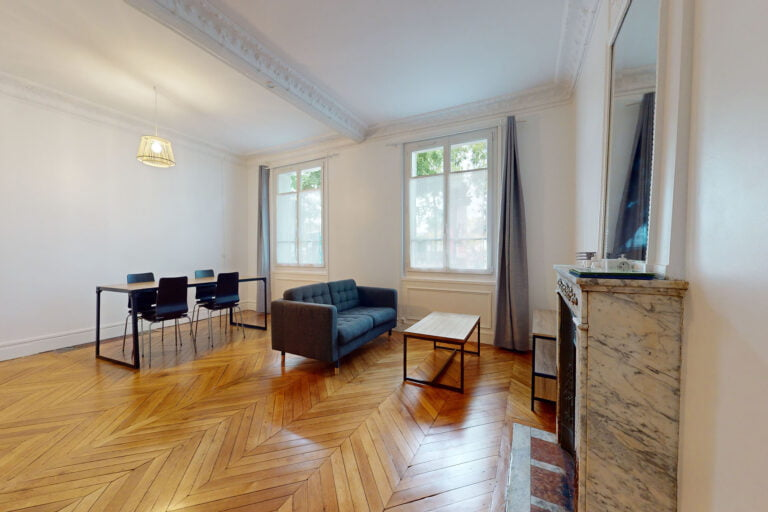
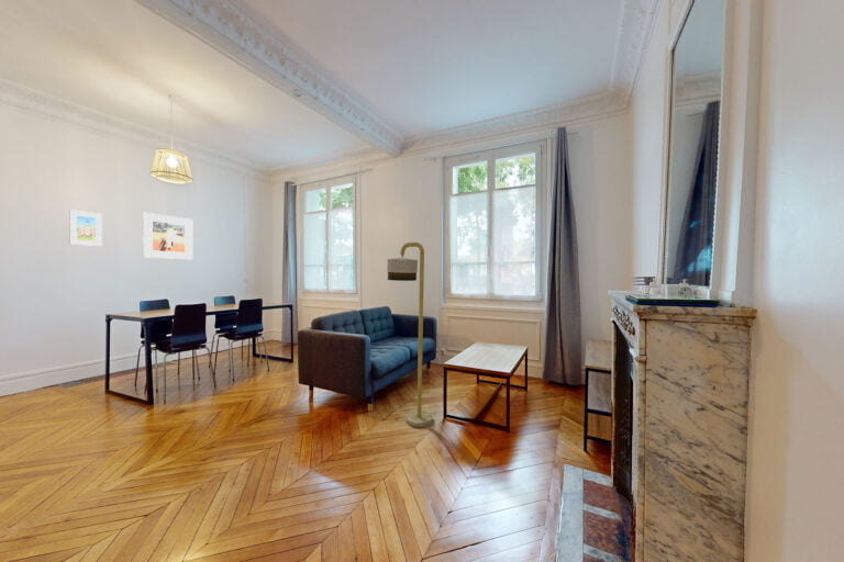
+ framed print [68,209,103,247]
+ floor lamp [386,241,433,428]
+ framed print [142,212,193,260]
